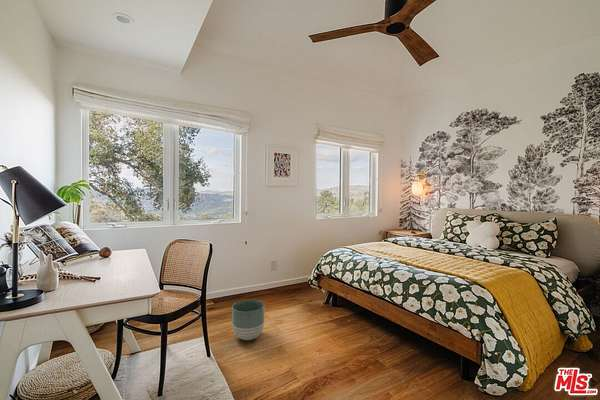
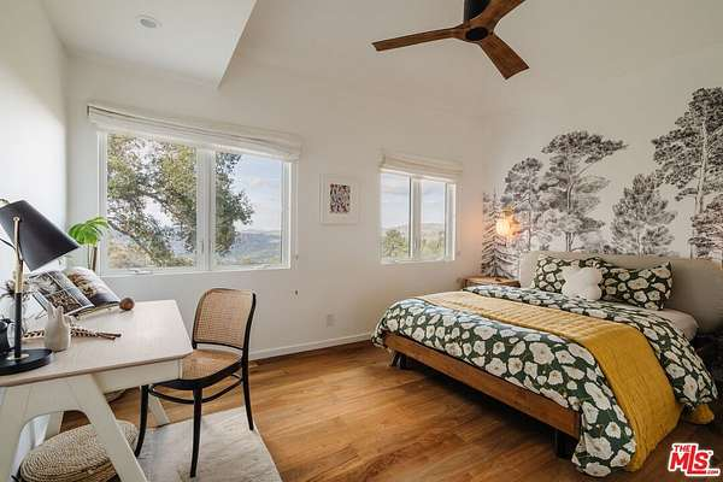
- planter [231,298,266,341]
